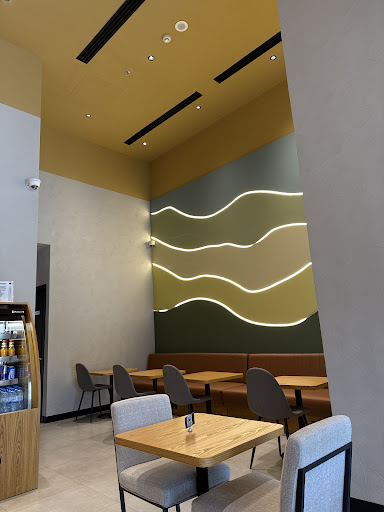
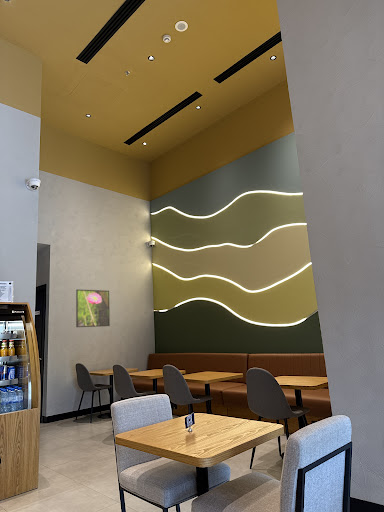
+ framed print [75,288,111,328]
